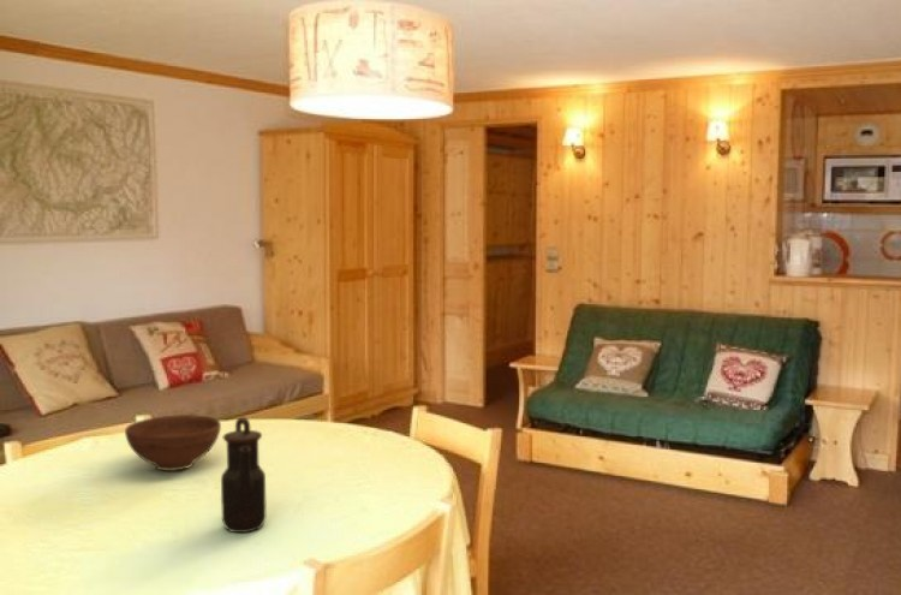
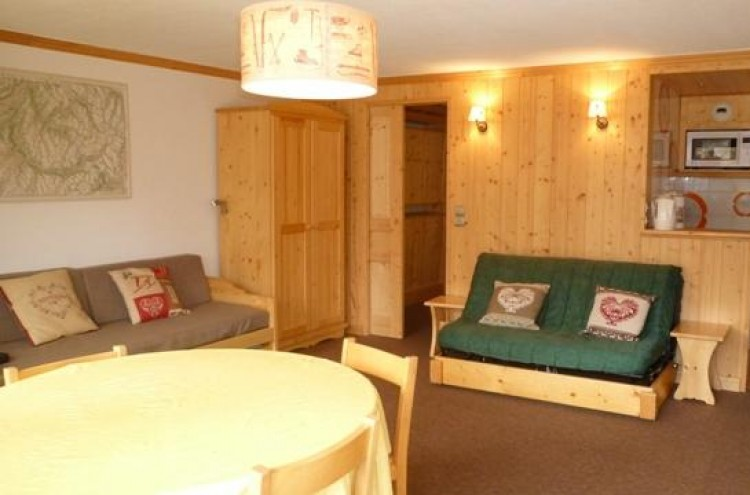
- bowl [124,413,222,472]
- teapot [220,416,268,534]
